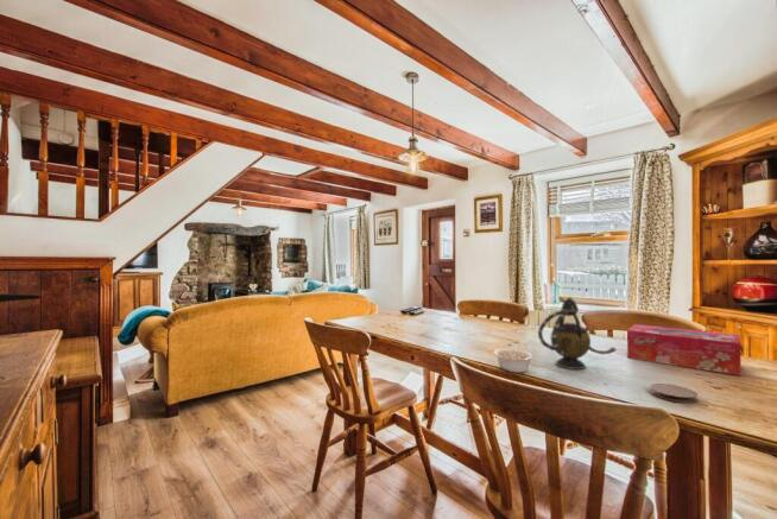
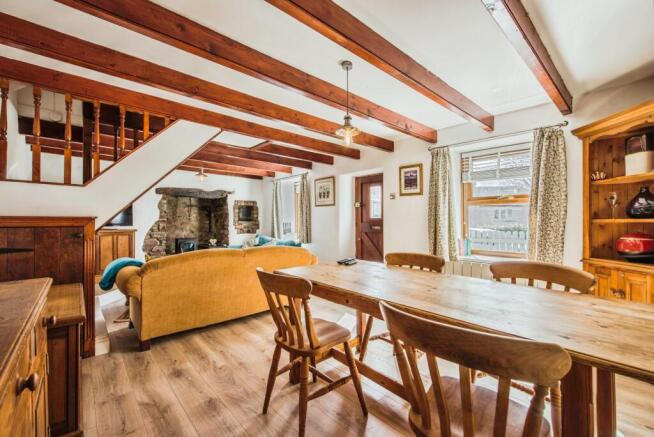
- legume [493,343,535,374]
- tissue box [626,323,743,376]
- coaster [649,382,699,404]
- teapot [537,296,618,371]
